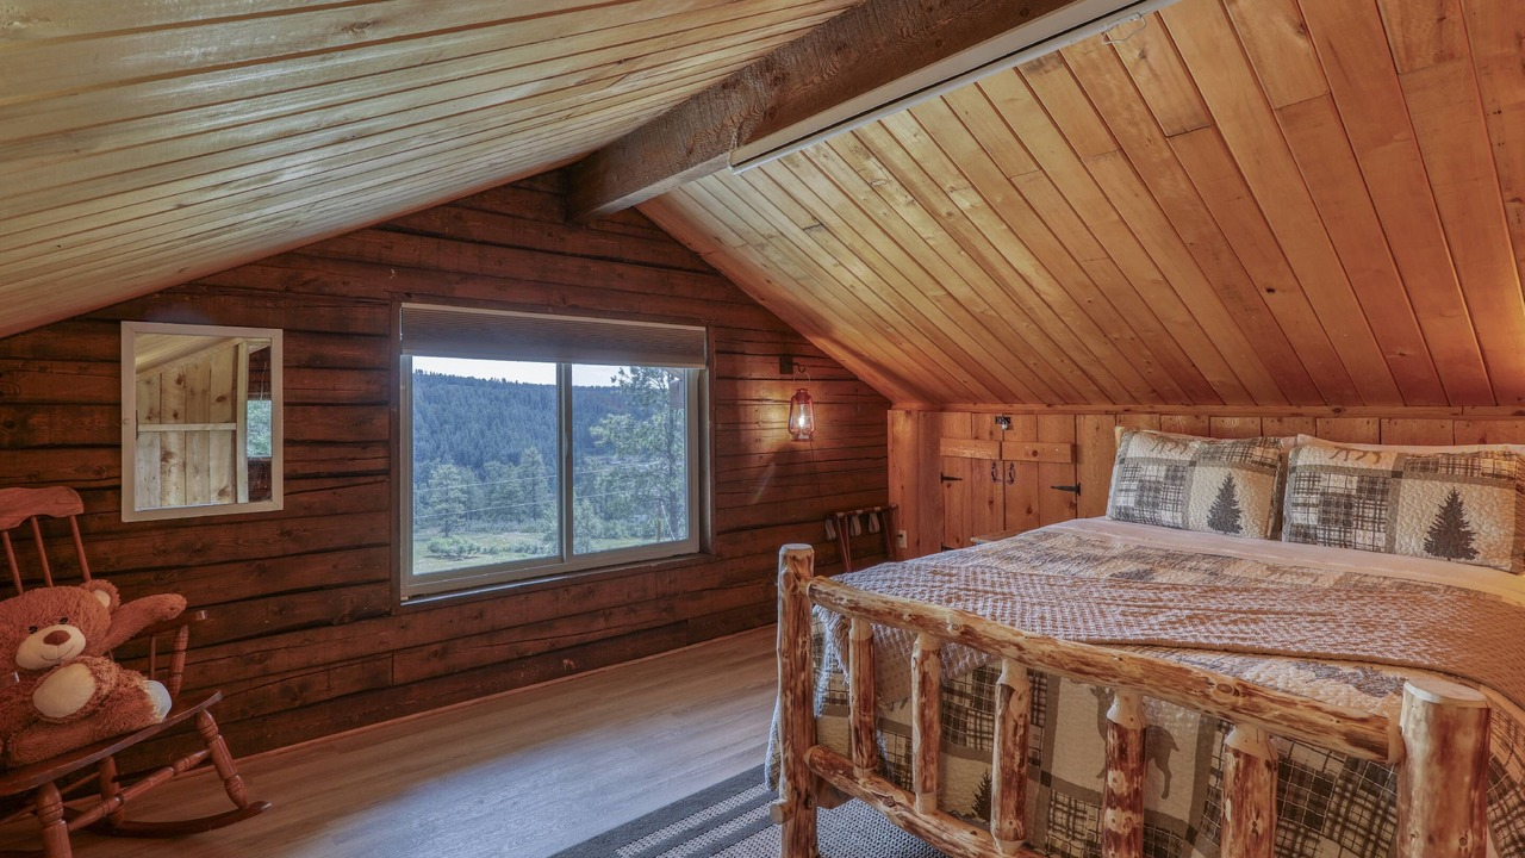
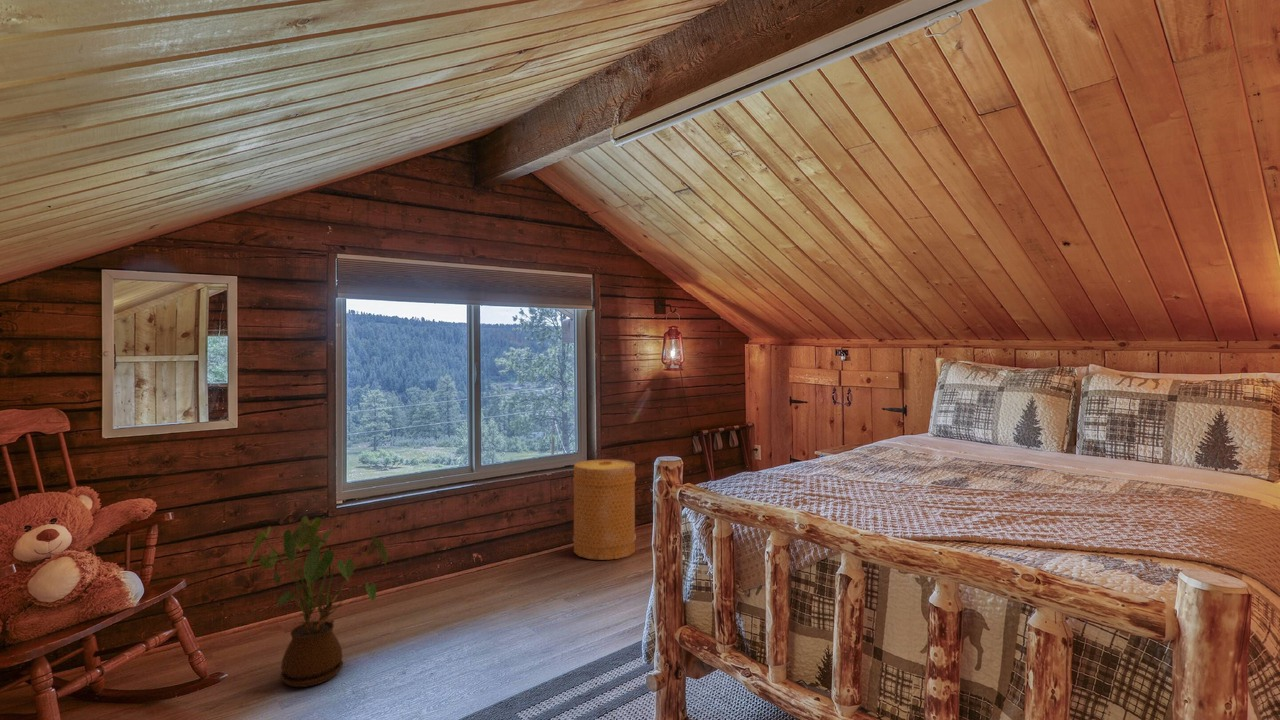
+ house plant [246,515,389,688]
+ basket [572,459,637,561]
